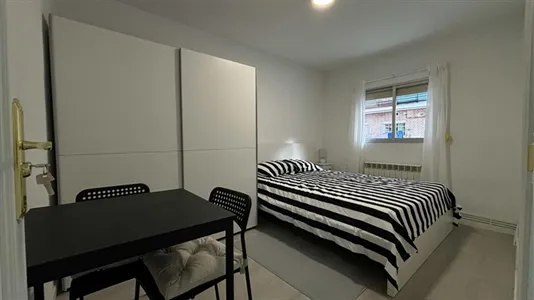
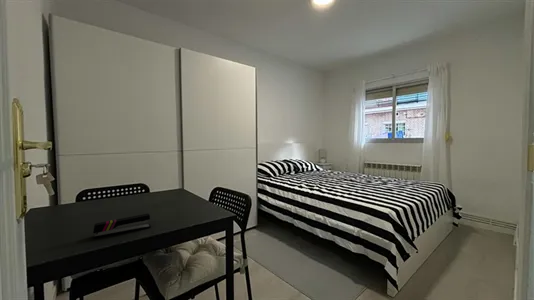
+ stapler [92,212,152,239]
